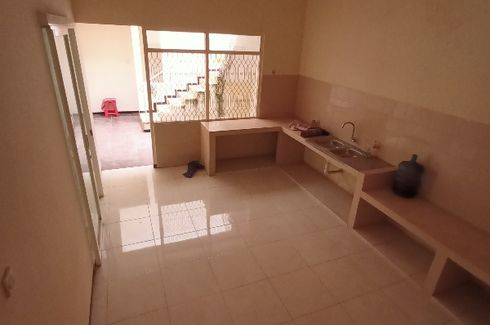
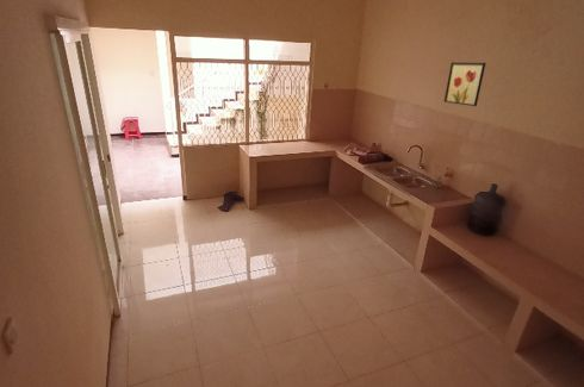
+ wall art [443,61,486,107]
